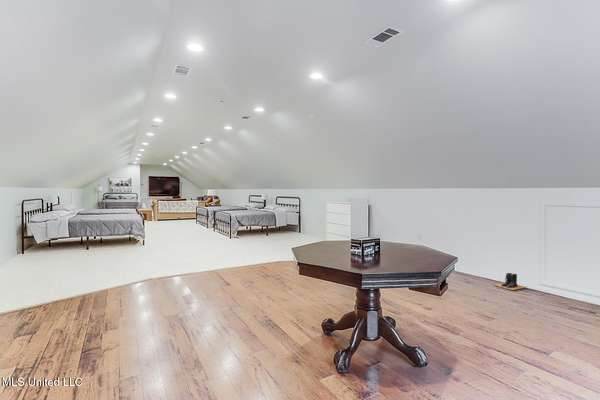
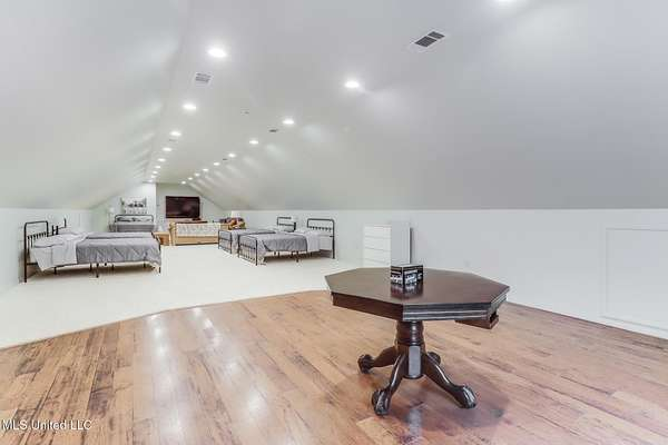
- boots [494,272,527,291]
